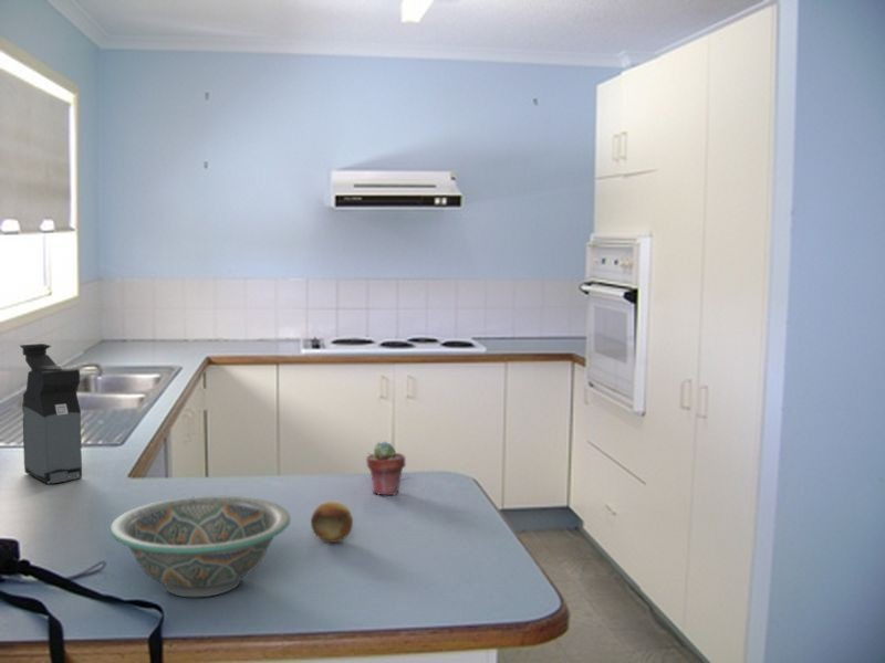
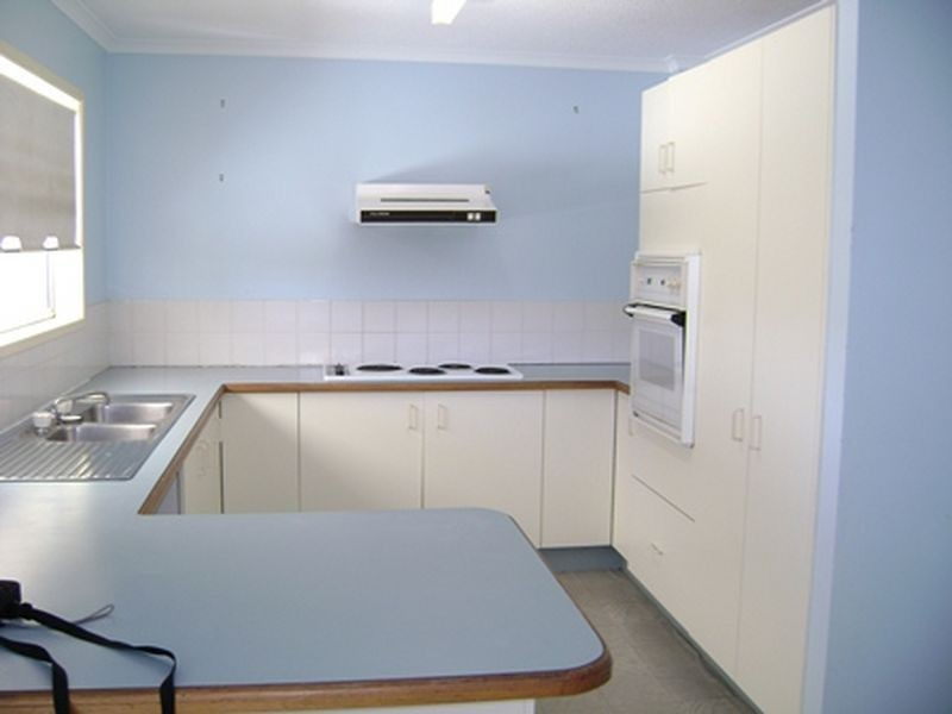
- coffee maker [19,343,83,485]
- fruit [310,499,354,544]
- decorative bowl [110,495,291,598]
- potted succulent [365,441,407,496]
